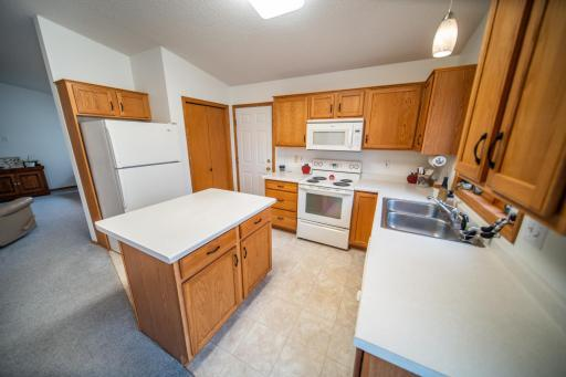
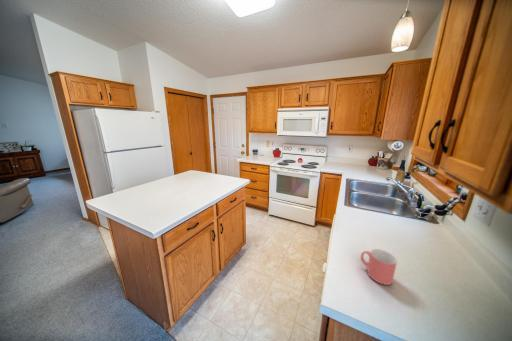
+ mug [360,248,398,286]
